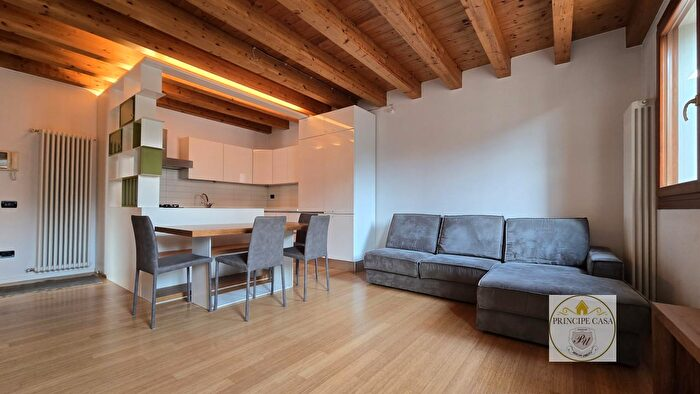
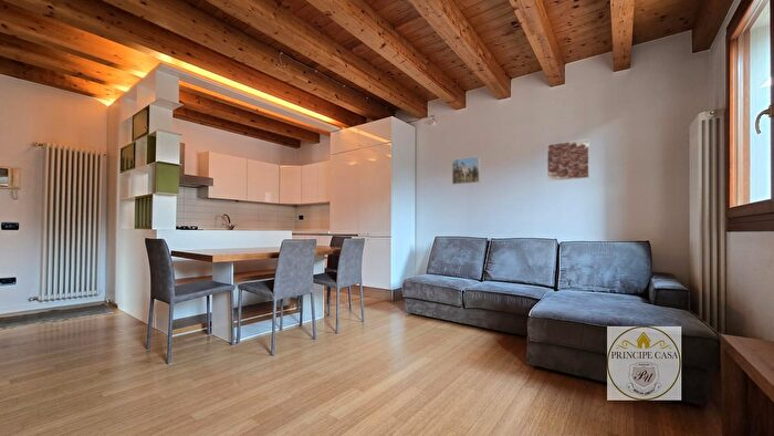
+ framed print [451,155,481,186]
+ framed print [546,138,590,181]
